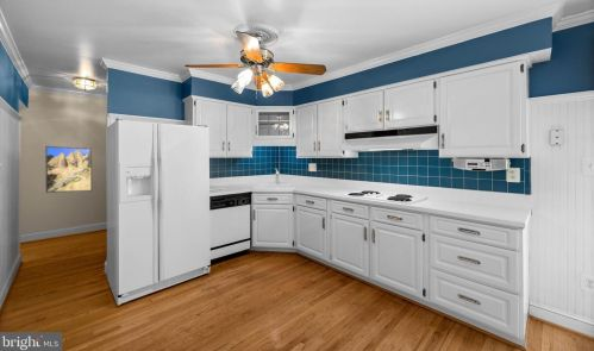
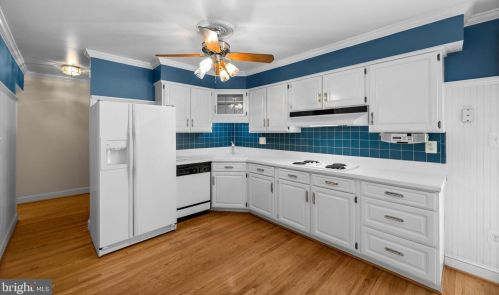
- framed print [44,145,93,194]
